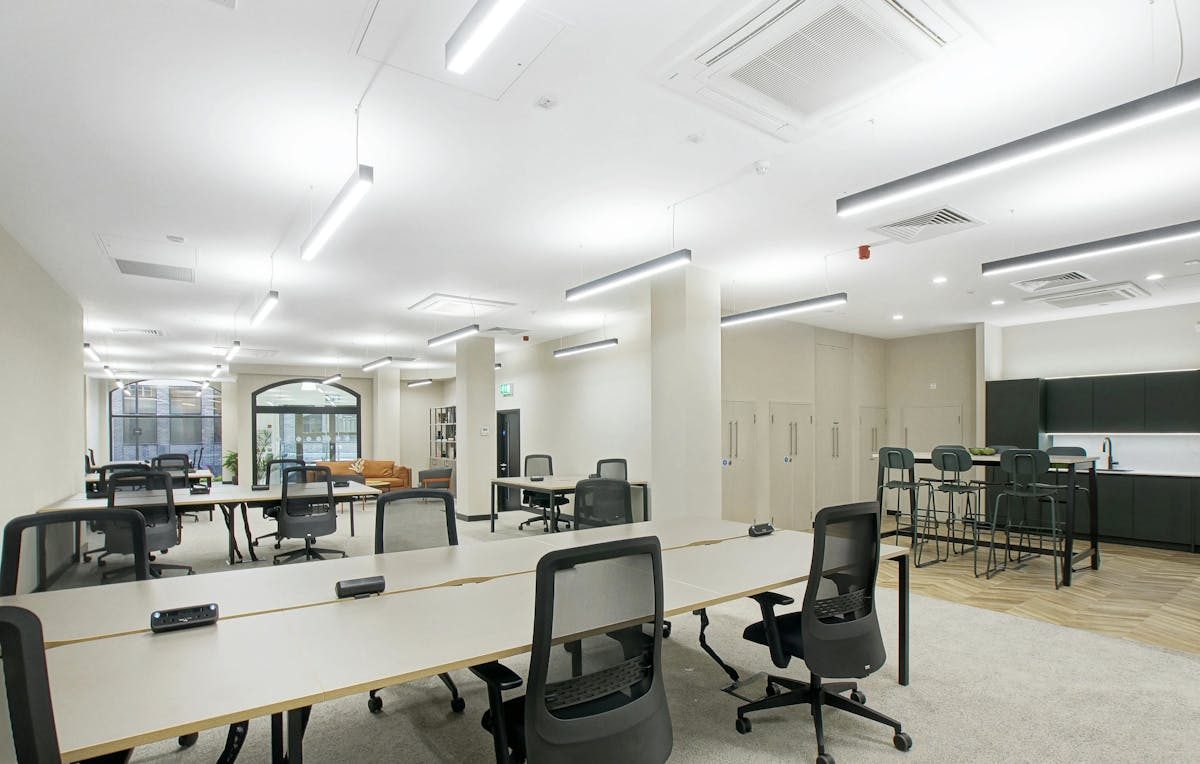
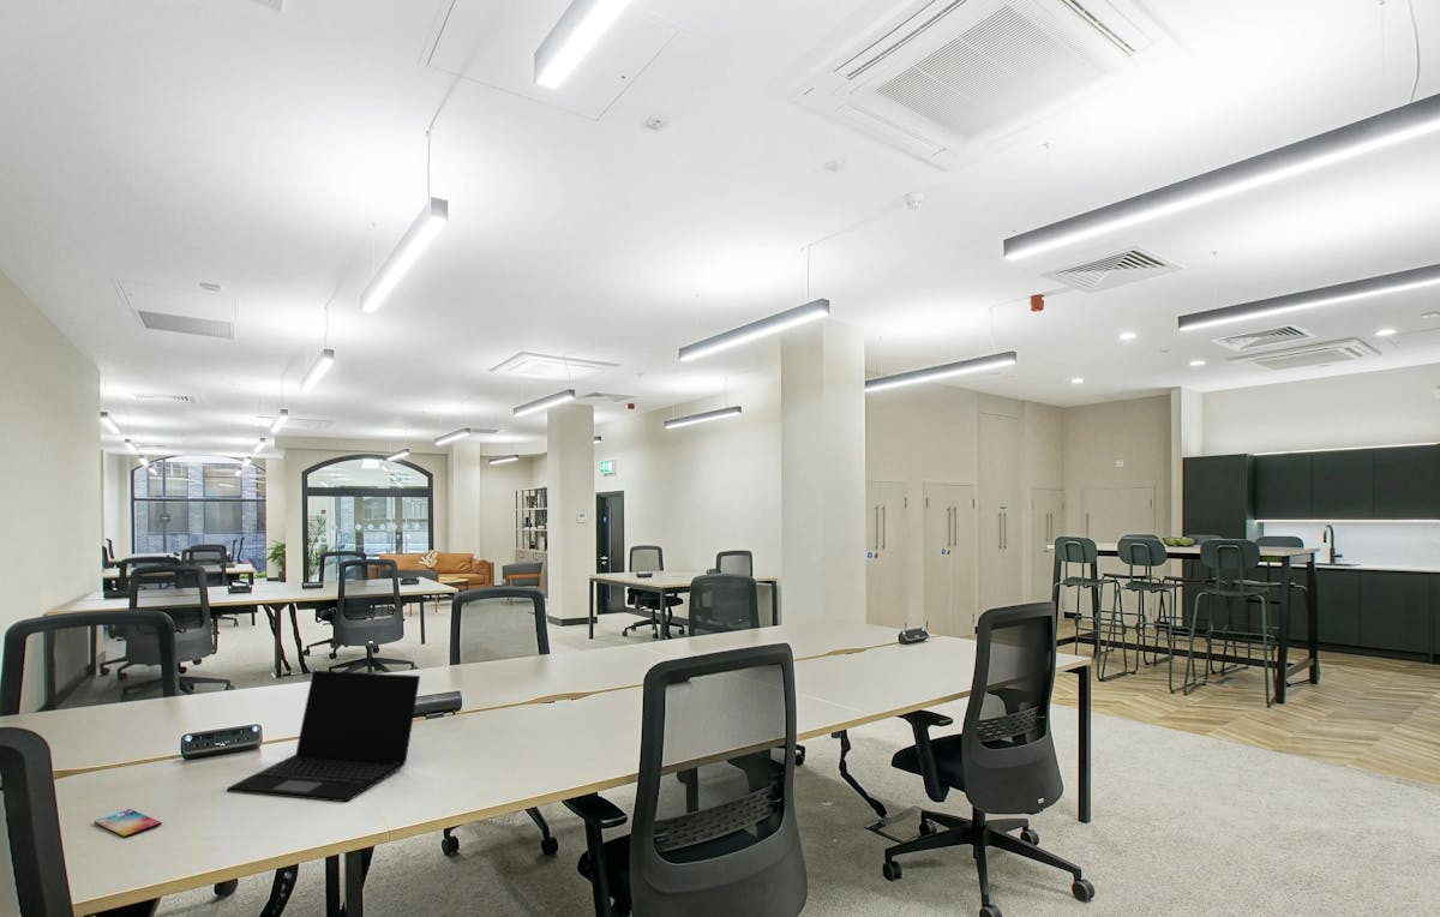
+ laptop [226,670,421,803]
+ smartphone [92,808,163,839]
